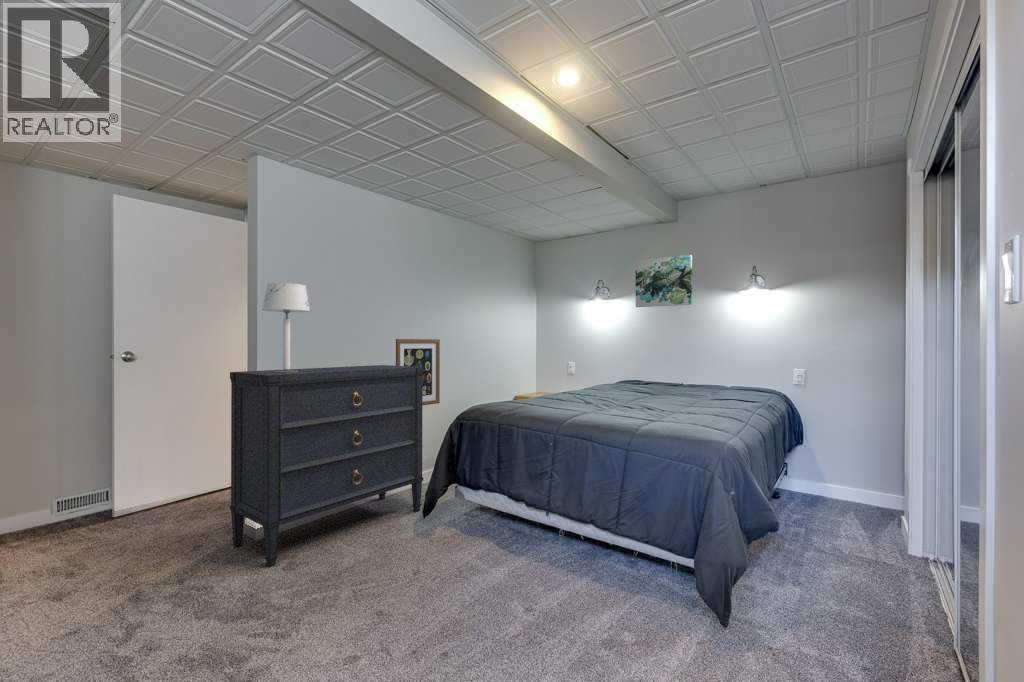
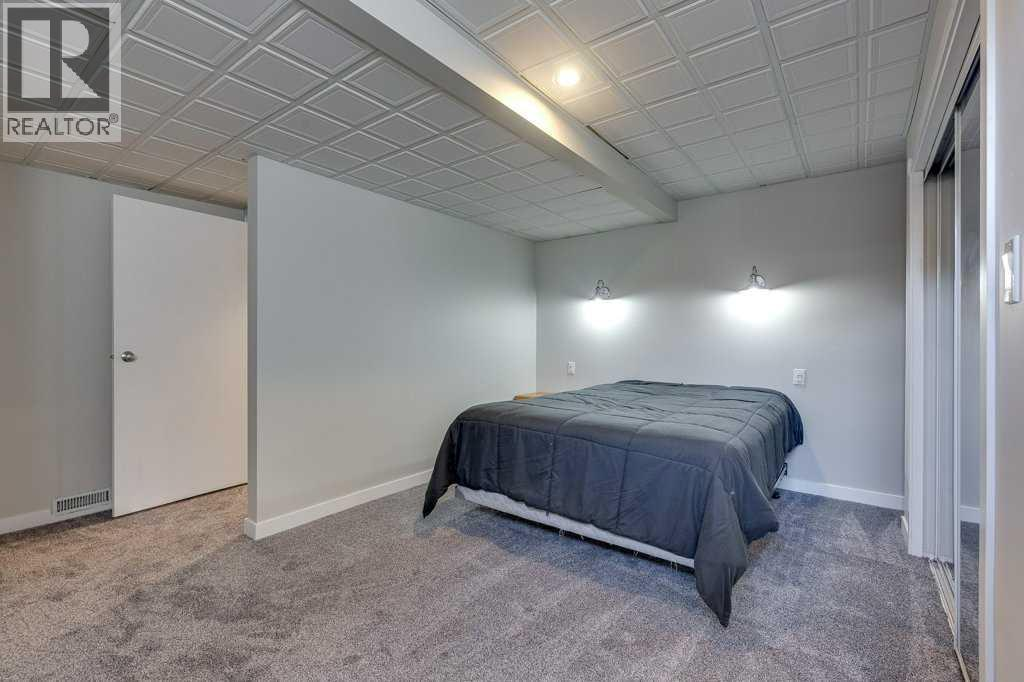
- dresser [229,364,424,568]
- wall art [635,254,693,308]
- wall art [395,338,441,407]
- table lamp [261,282,311,372]
